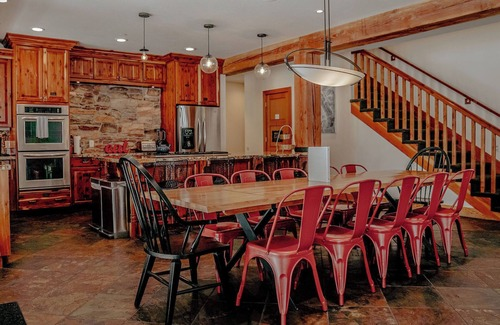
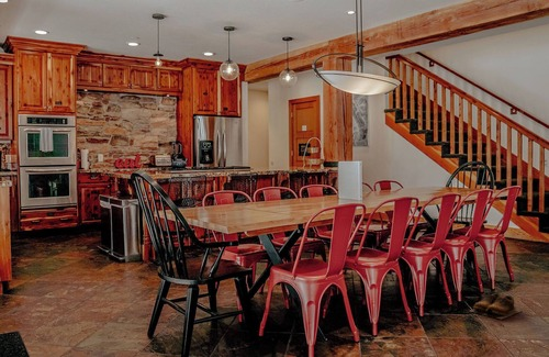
+ shoes [469,292,522,320]
